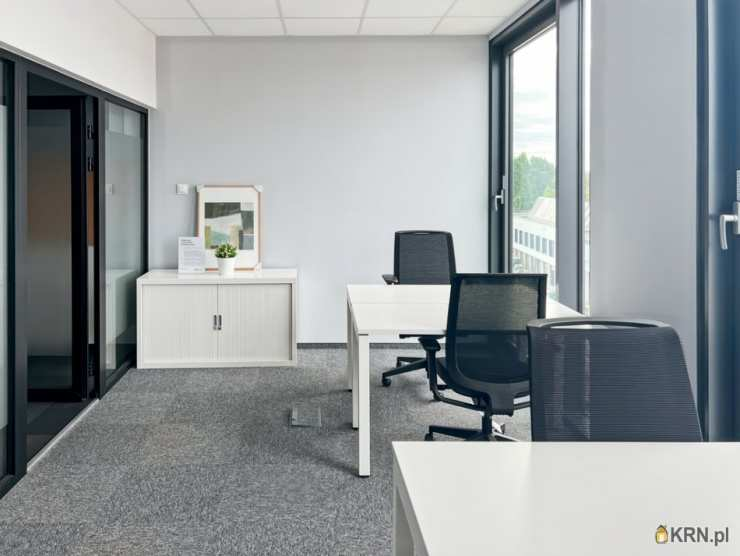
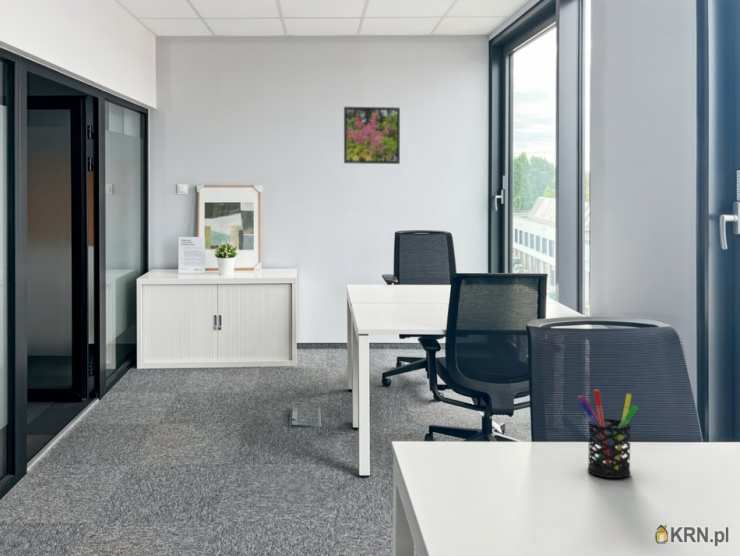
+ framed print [343,106,401,165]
+ pen holder [576,389,639,479]
